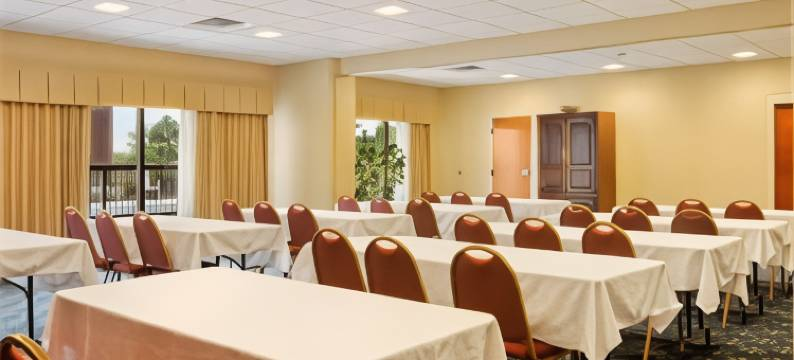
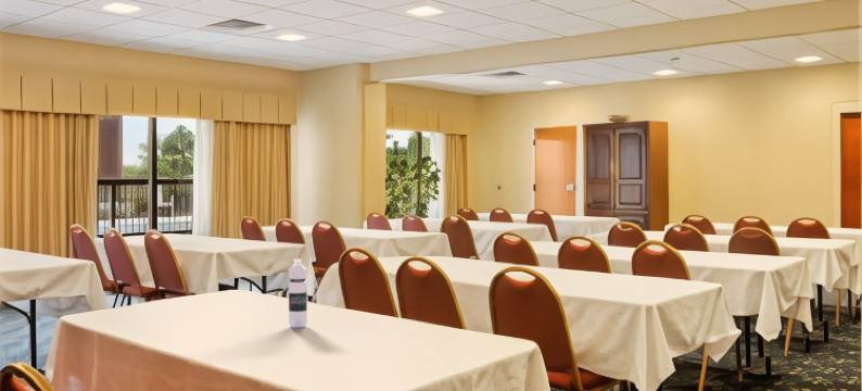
+ water bottle [288,258,308,328]
